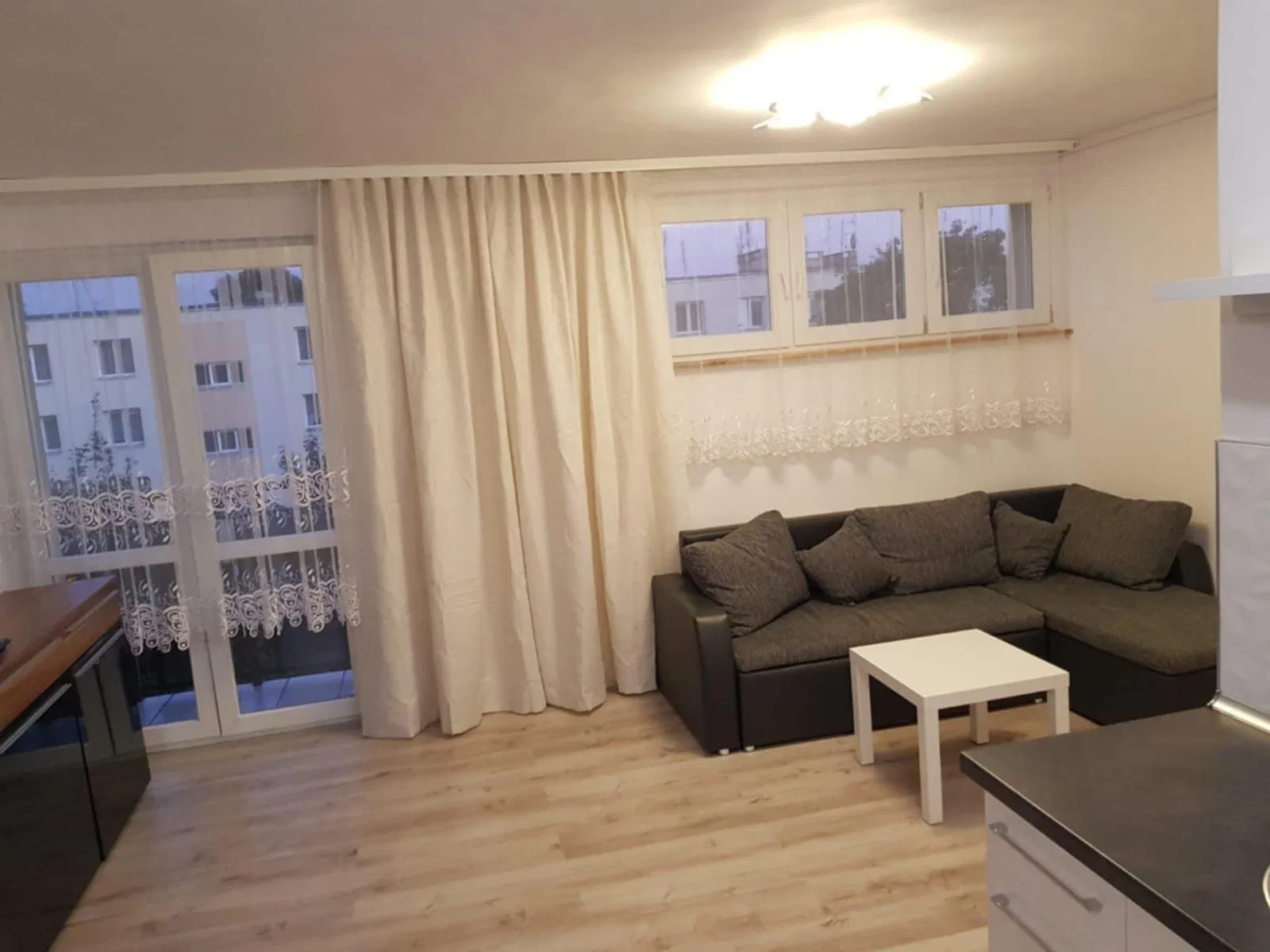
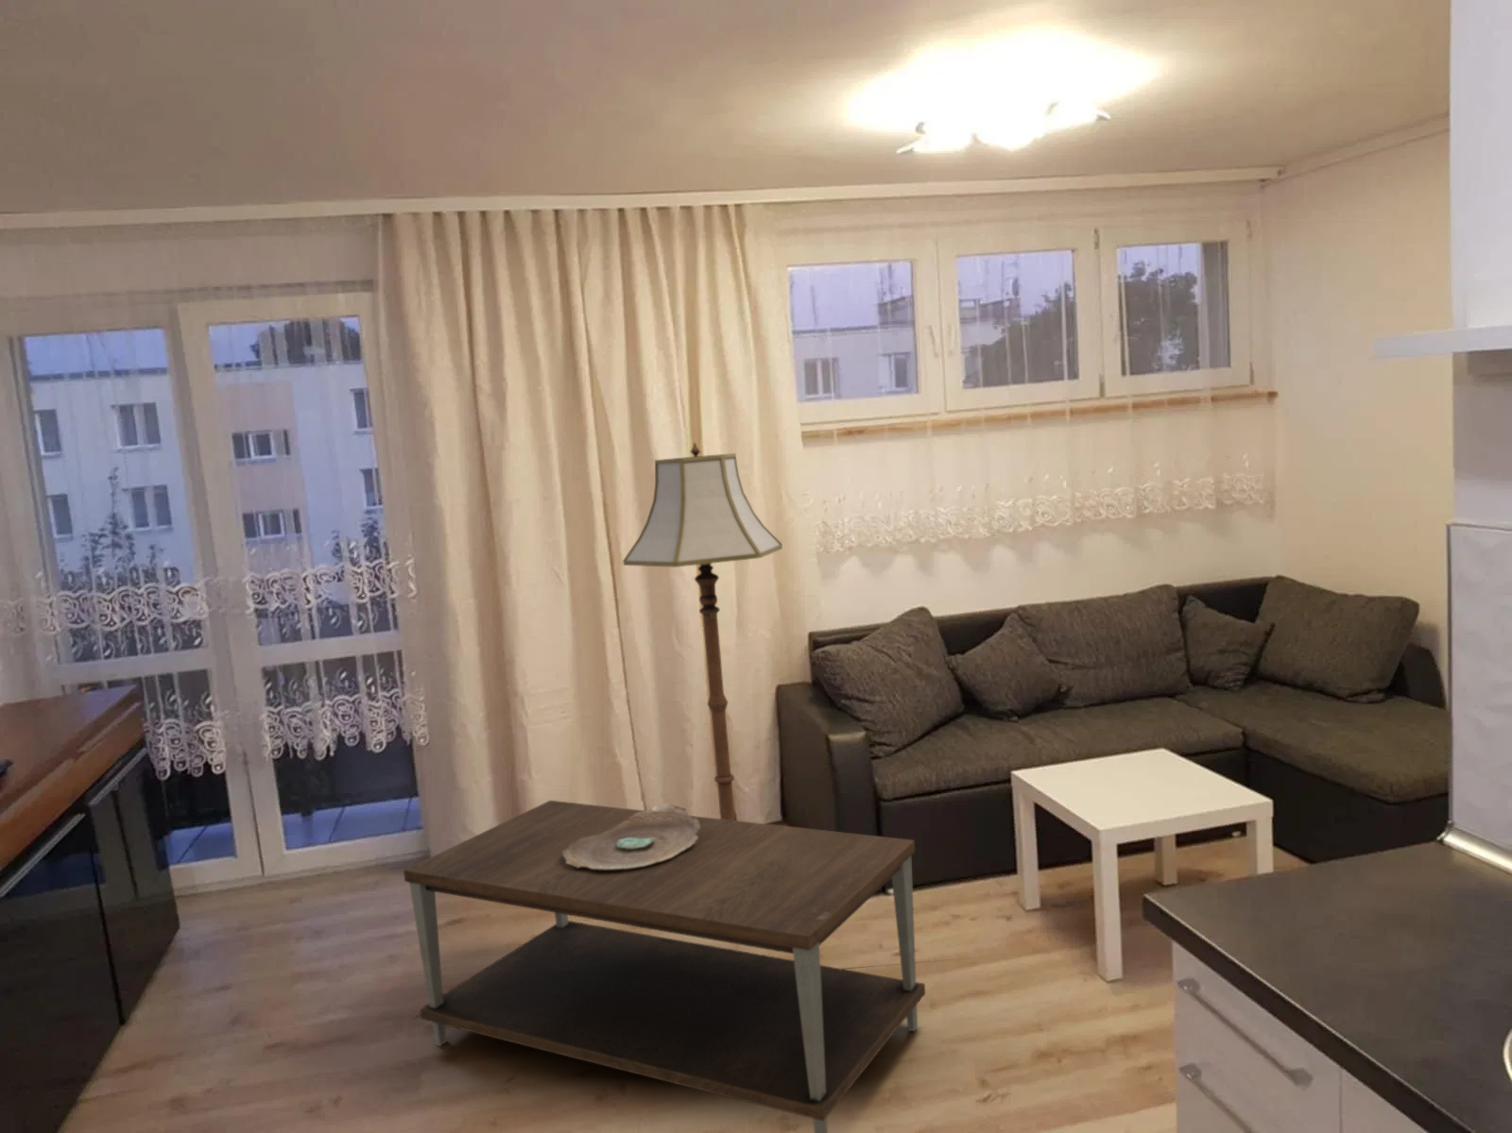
+ coffee table [402,800,926,1133]
+ decorative bowl [562,802,700,870]
+ floor lamp [621,442,783,820]
